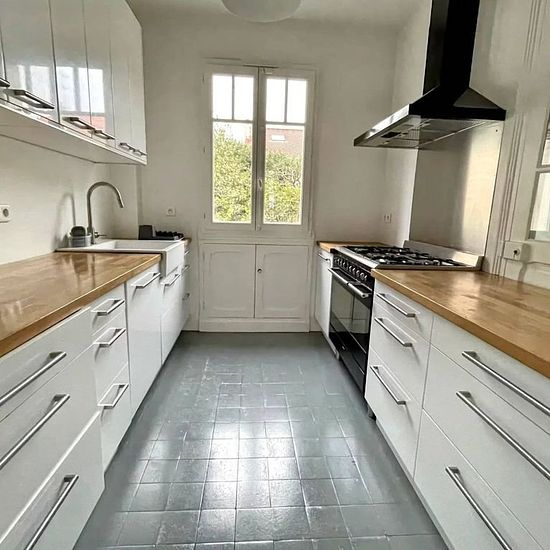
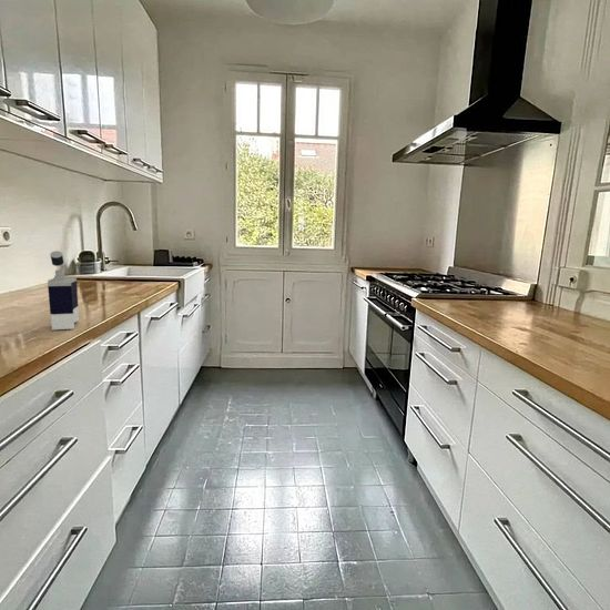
+ perfume bottle [47,250,80,331]
